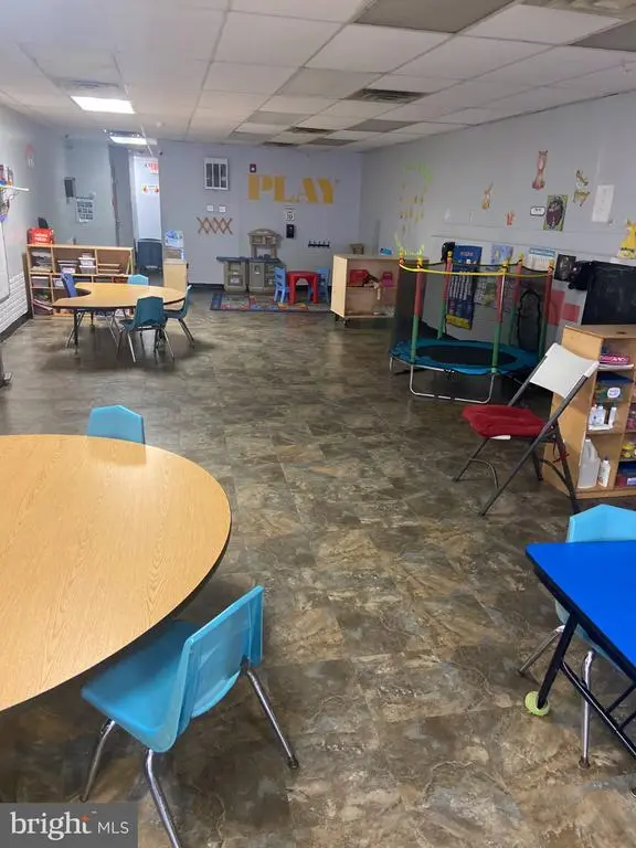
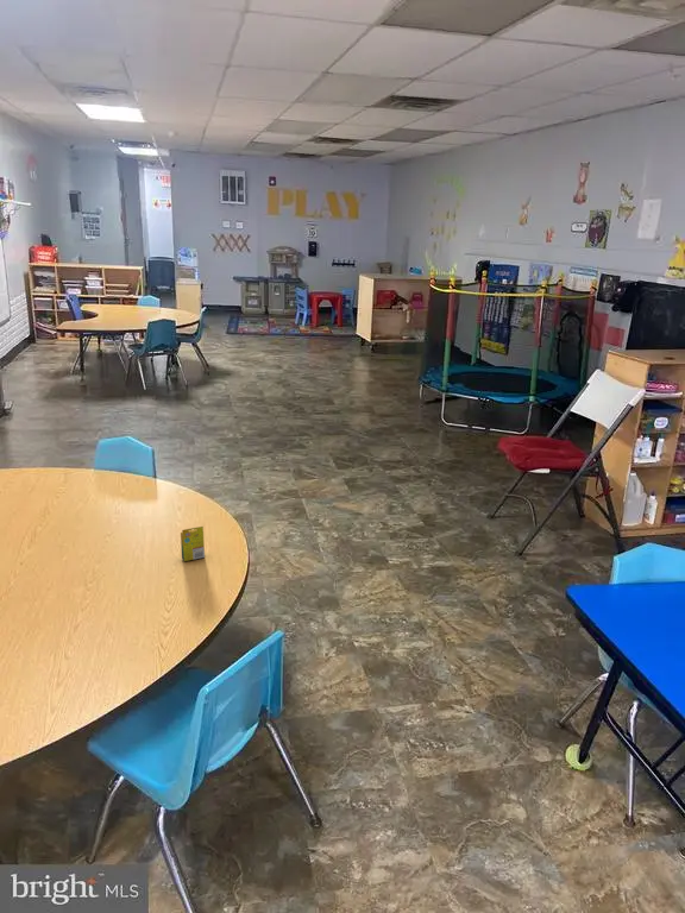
+ crayon box [180,525,206,562]
